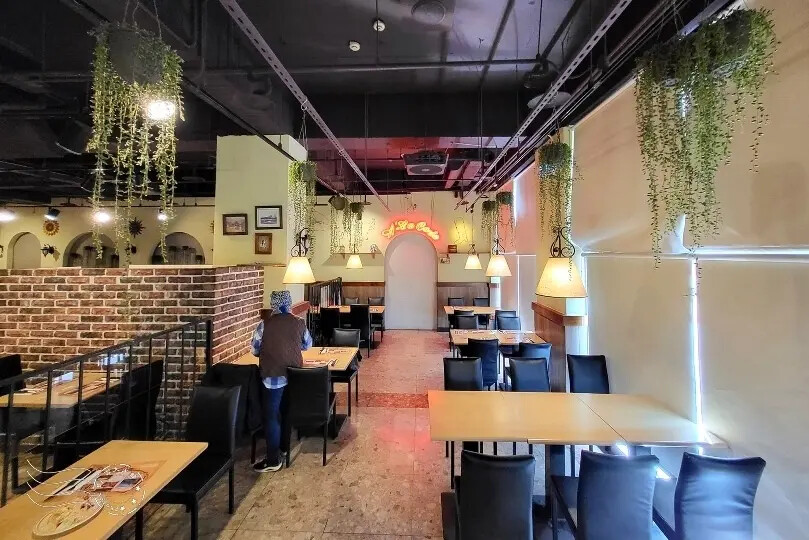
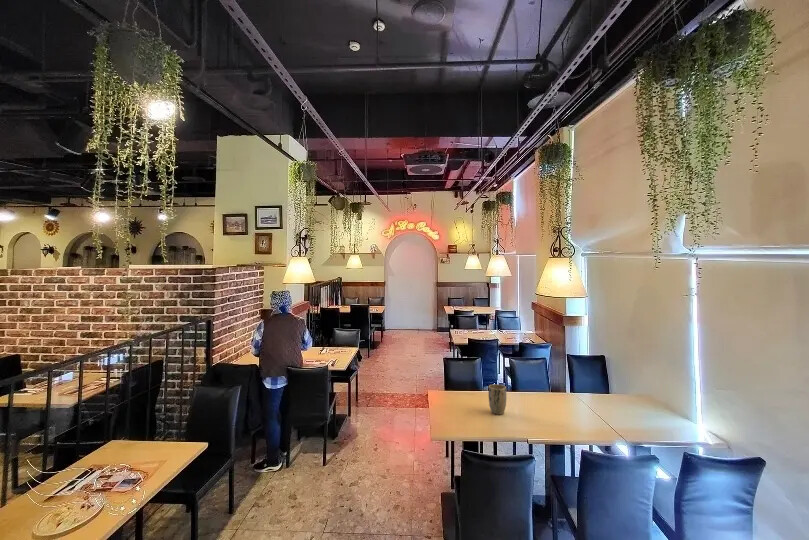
+ plant pot [488,383,507,416]
